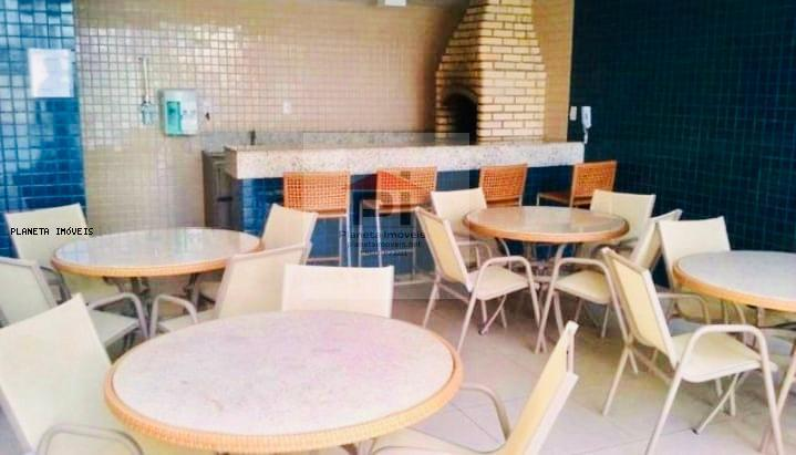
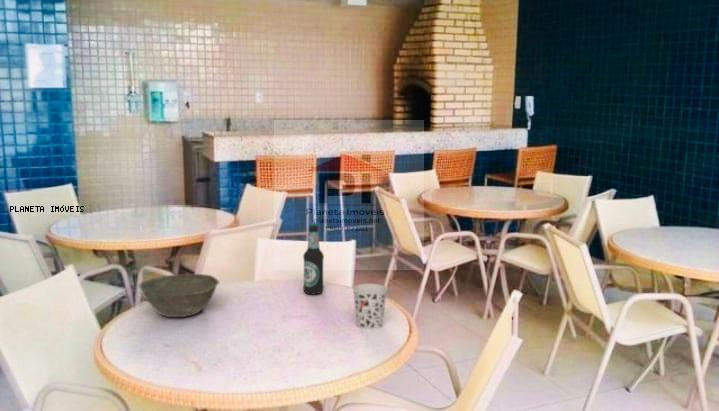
+ bottle [302,222,325,295]
+ cup [352,283,389,331]
+ bowl [138,273,221,318]
